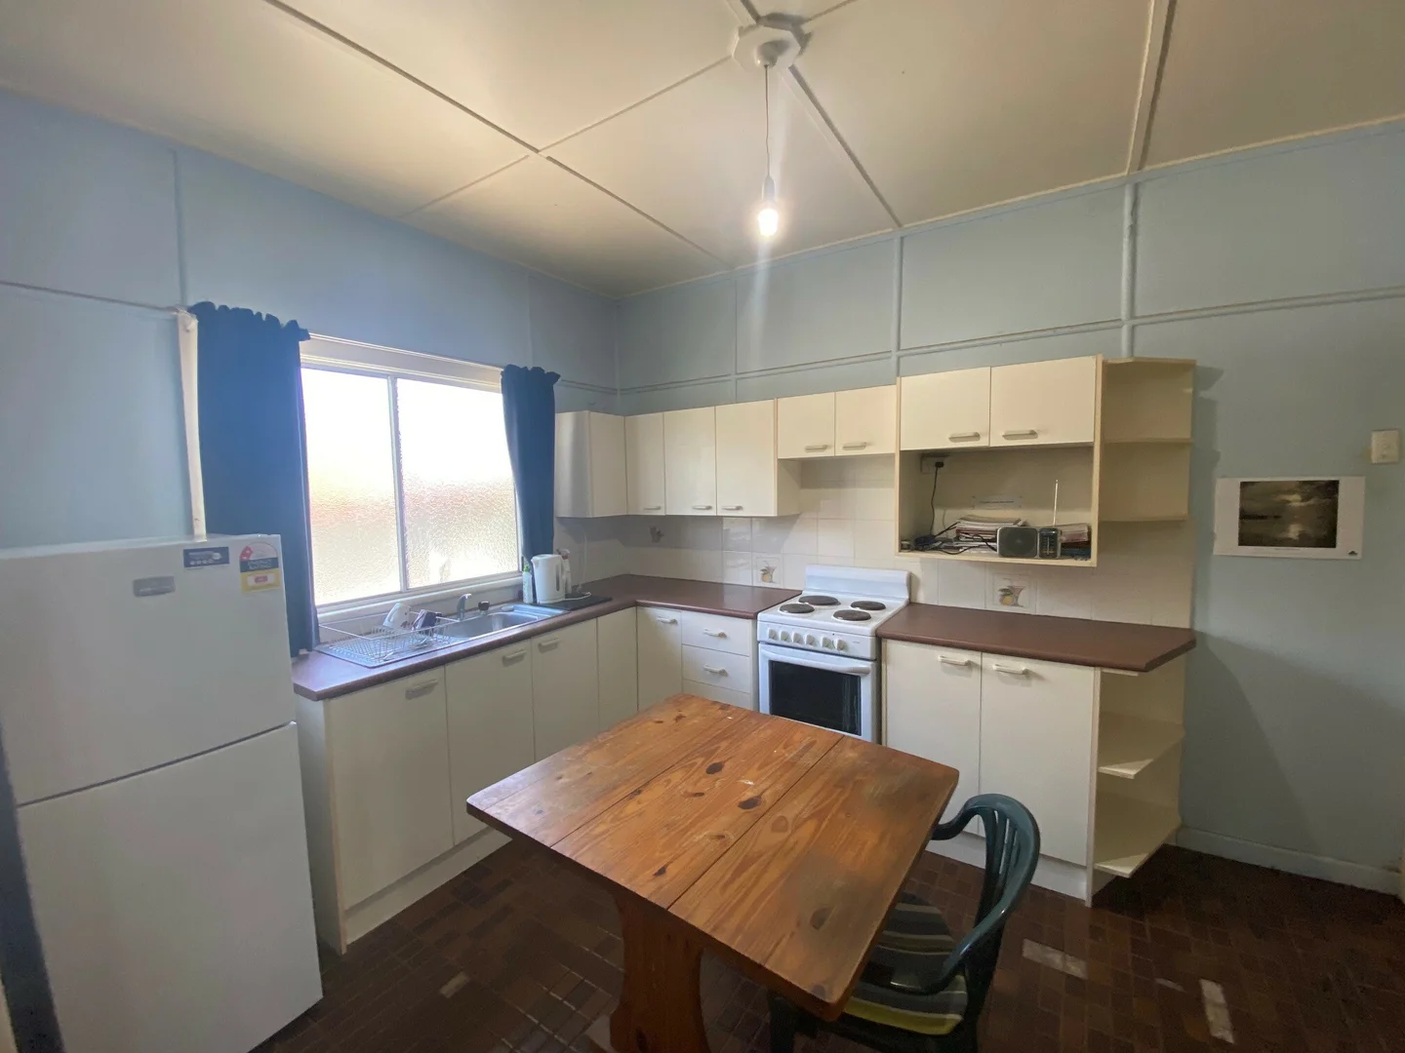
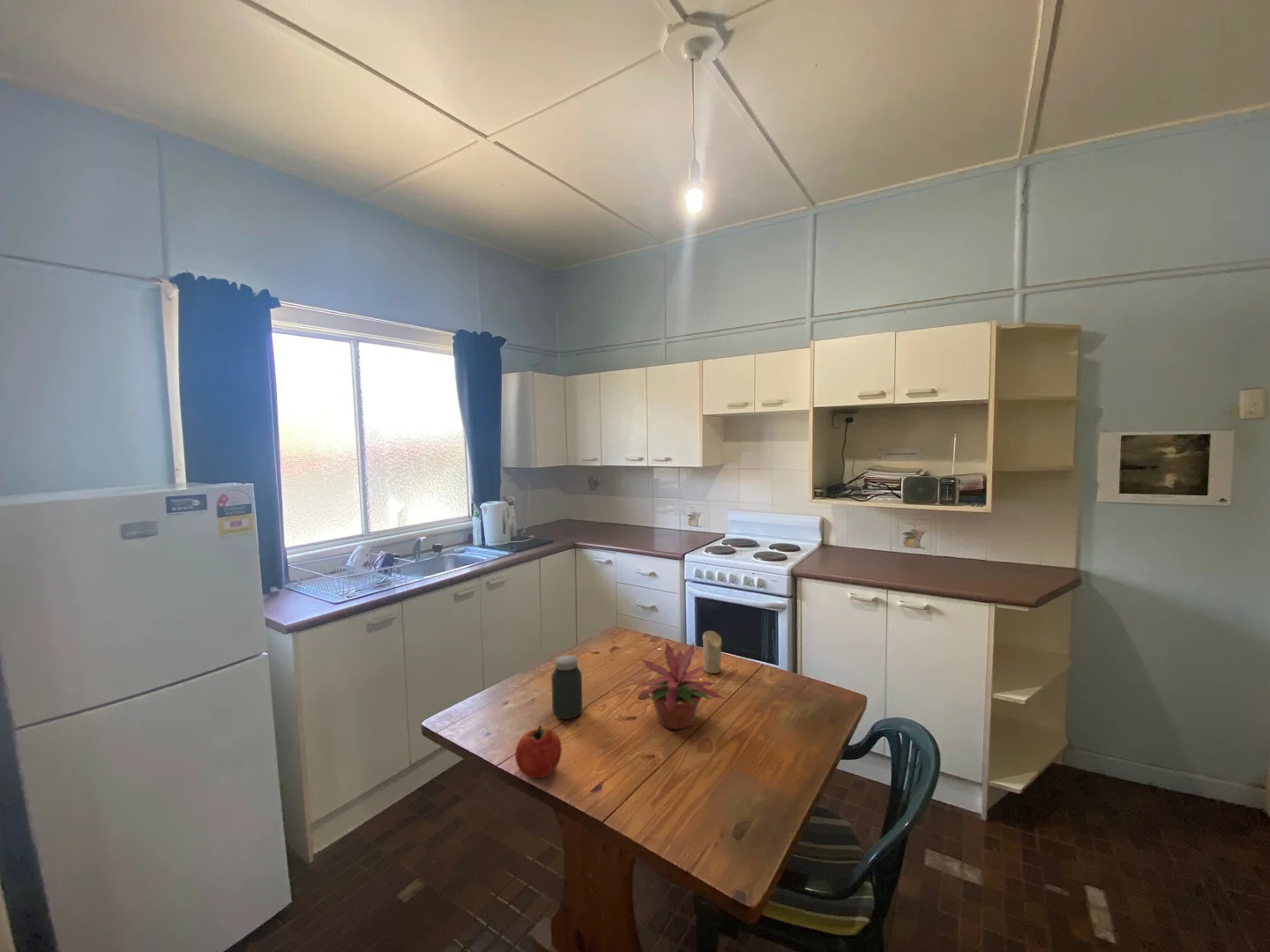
+ candle [702,630,722,674]
+ jar [550,654,583,720]
+ potted plant [635,641,727,730]
+ apple [514,725,563,779]
